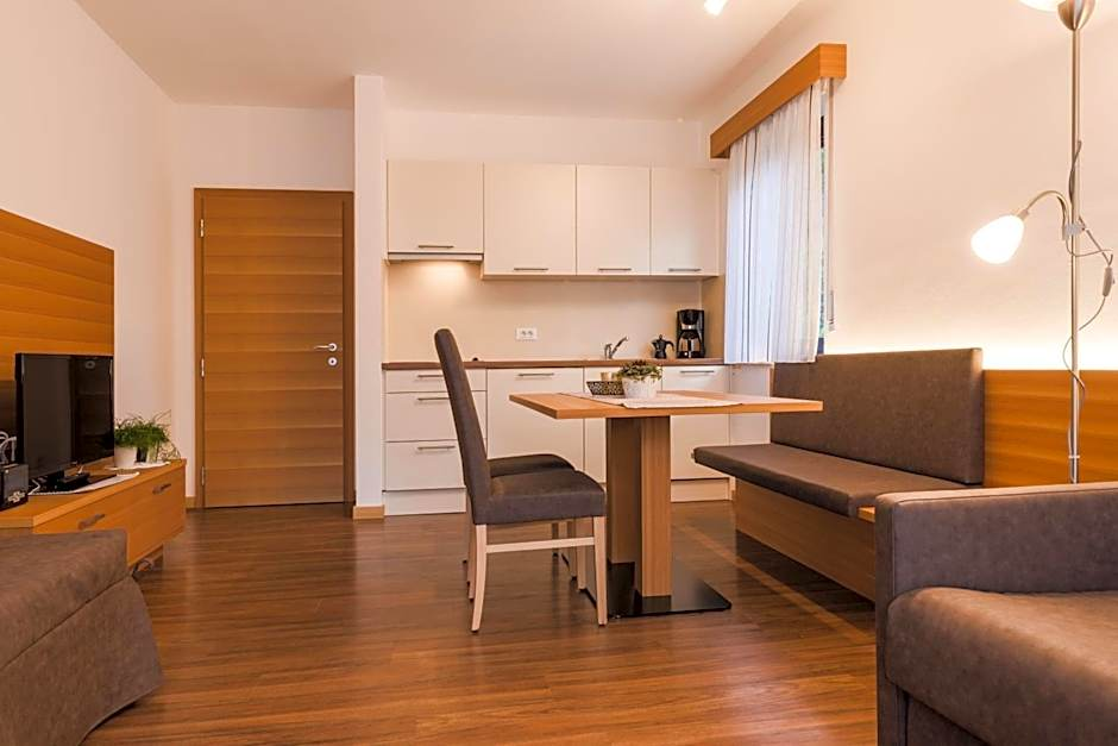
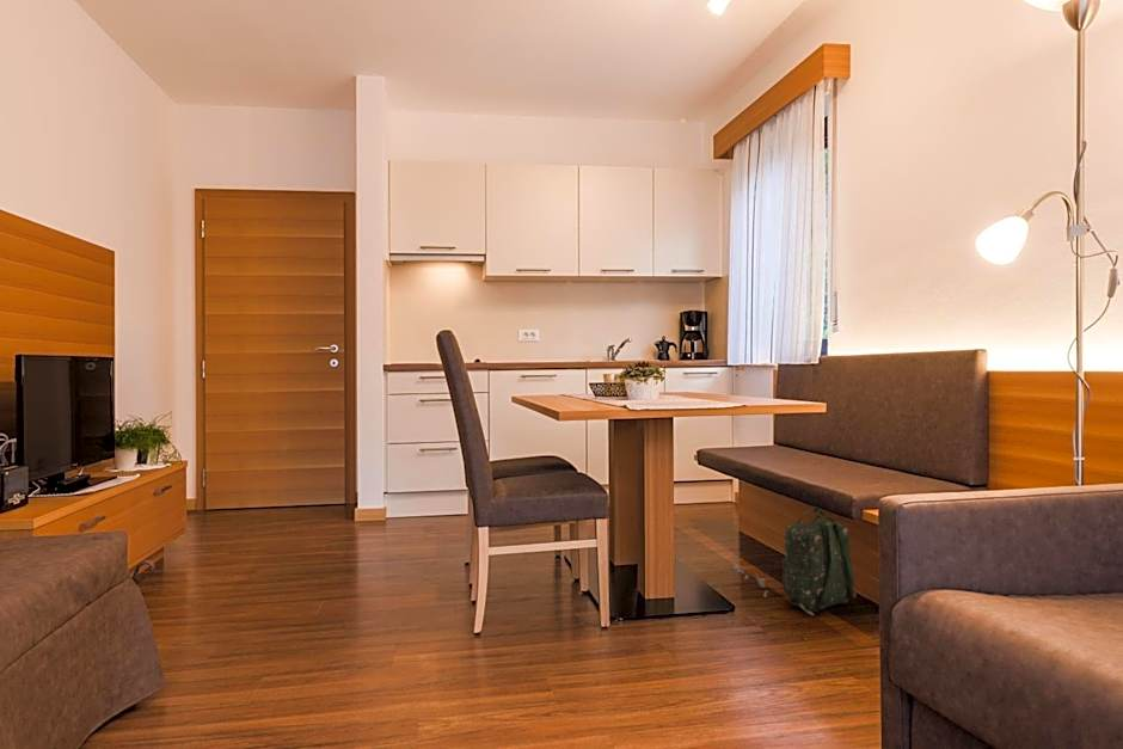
+ backpack [731,507,857,616]
